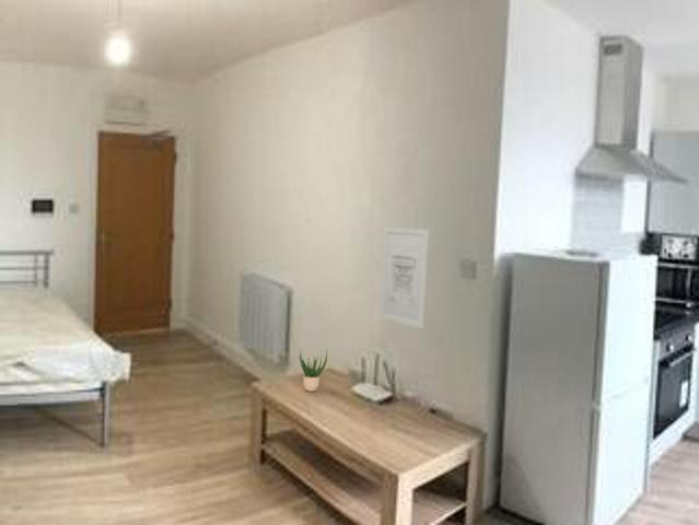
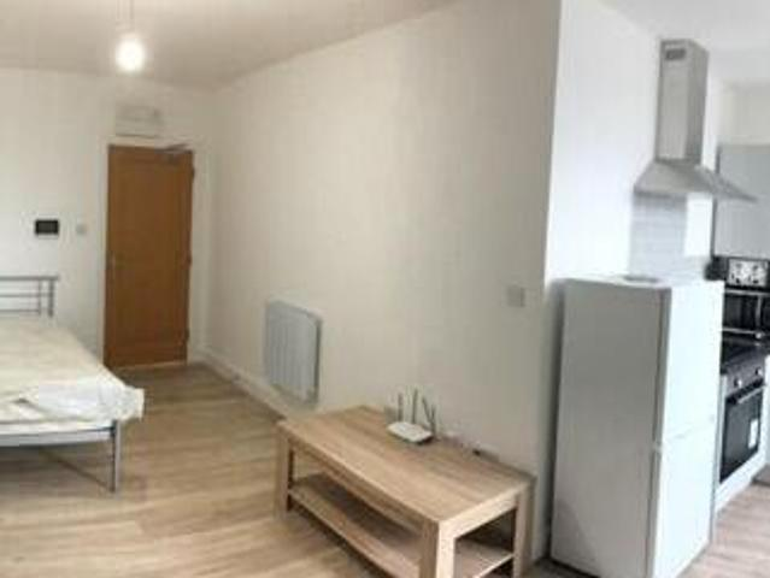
- potted plant [298,350,328,393]
- wall art [378,226,430,329]
